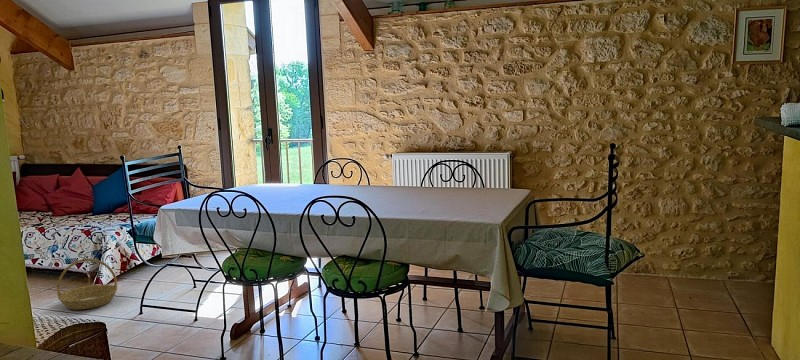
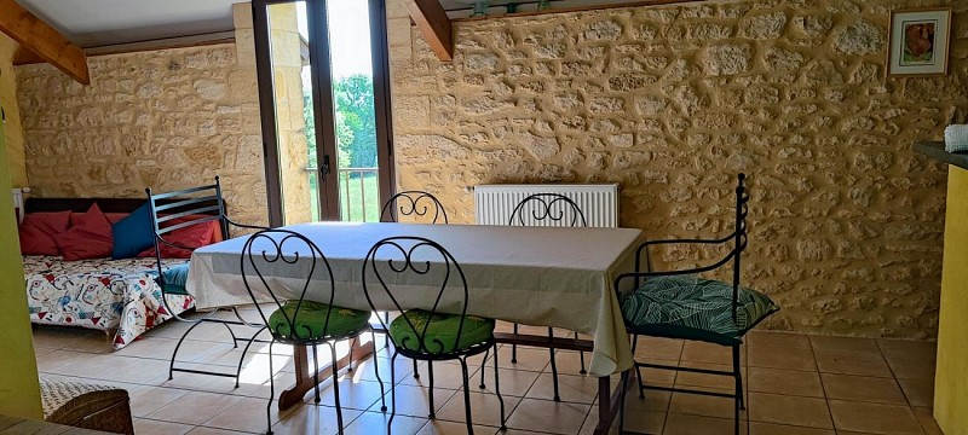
- basket [56,258,118,310]
